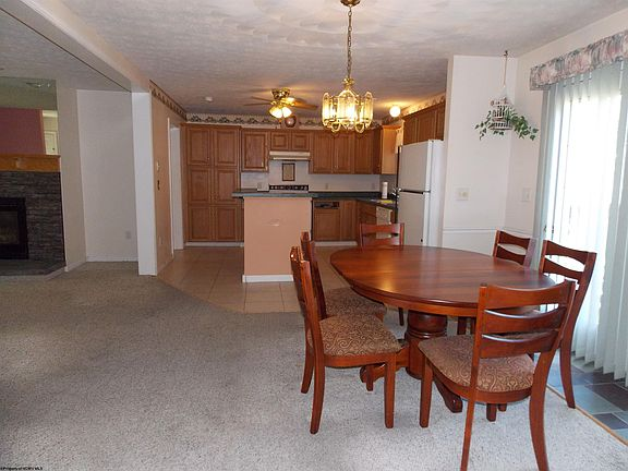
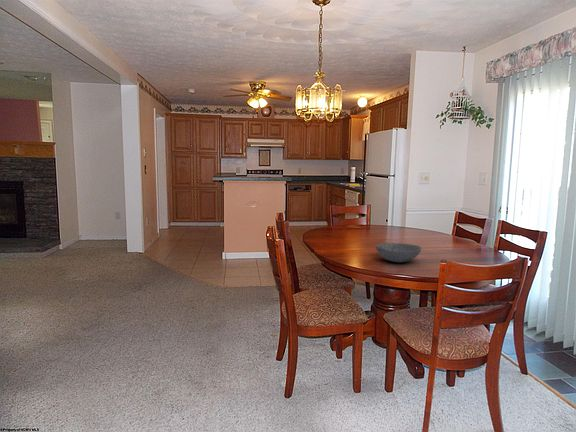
+ bowl [375,242,422,263]
